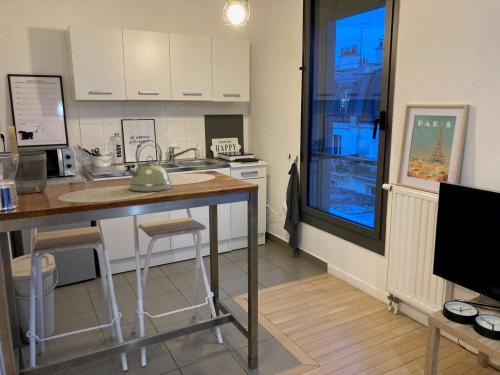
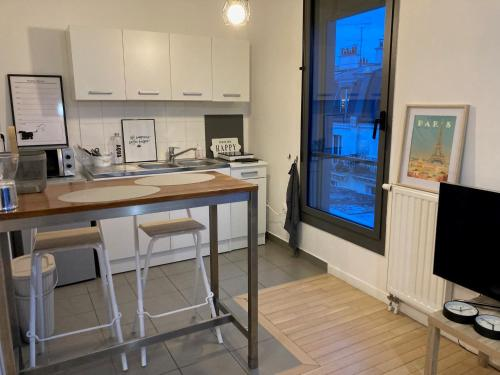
- kettle [124,139,173,193]
